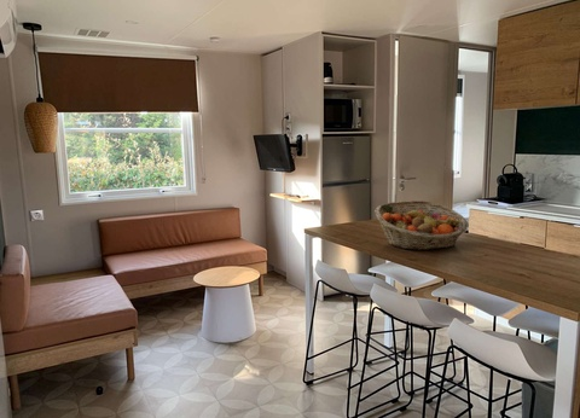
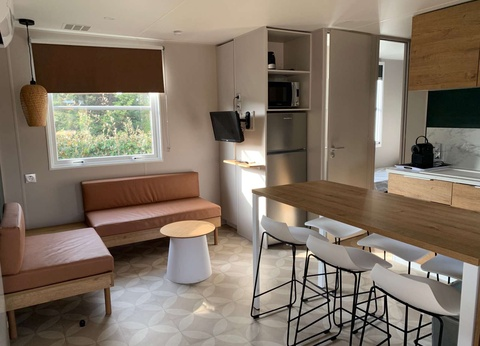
- fruit basket [375,199,470,251]
